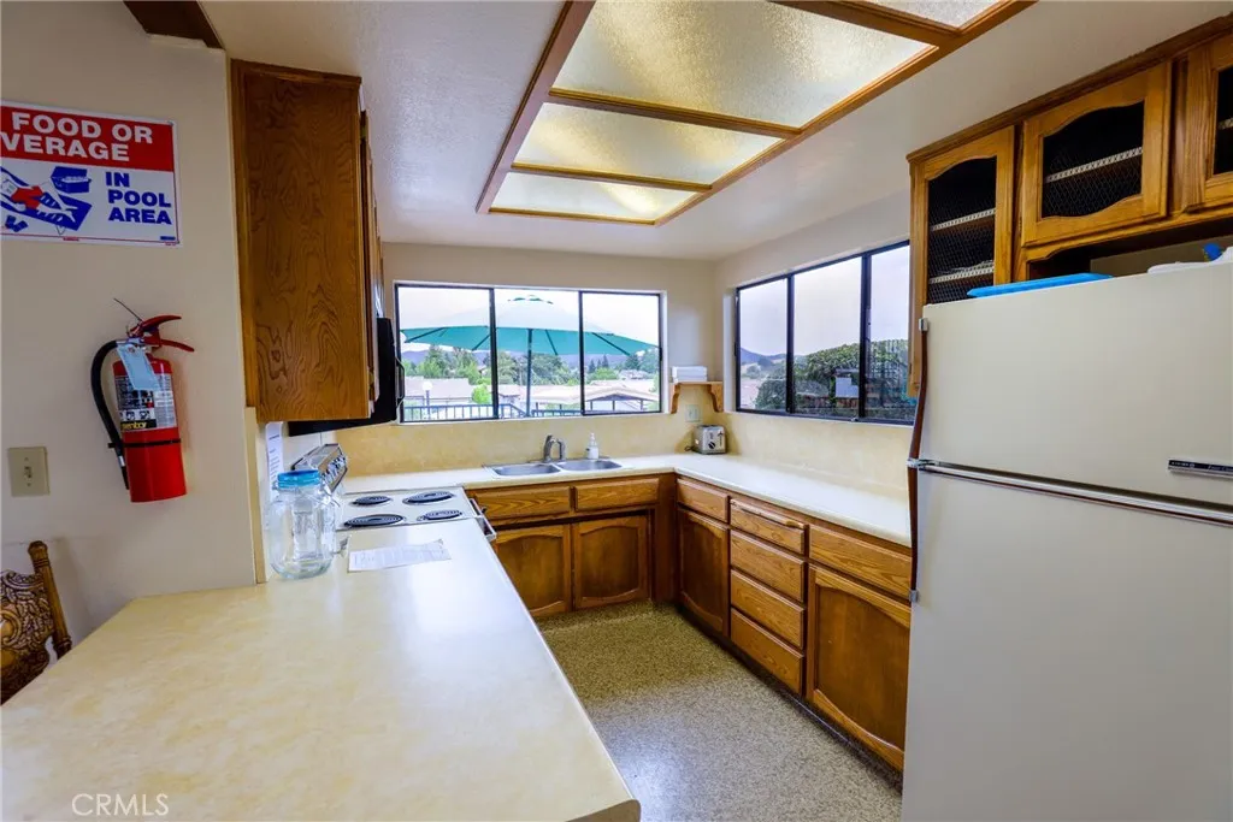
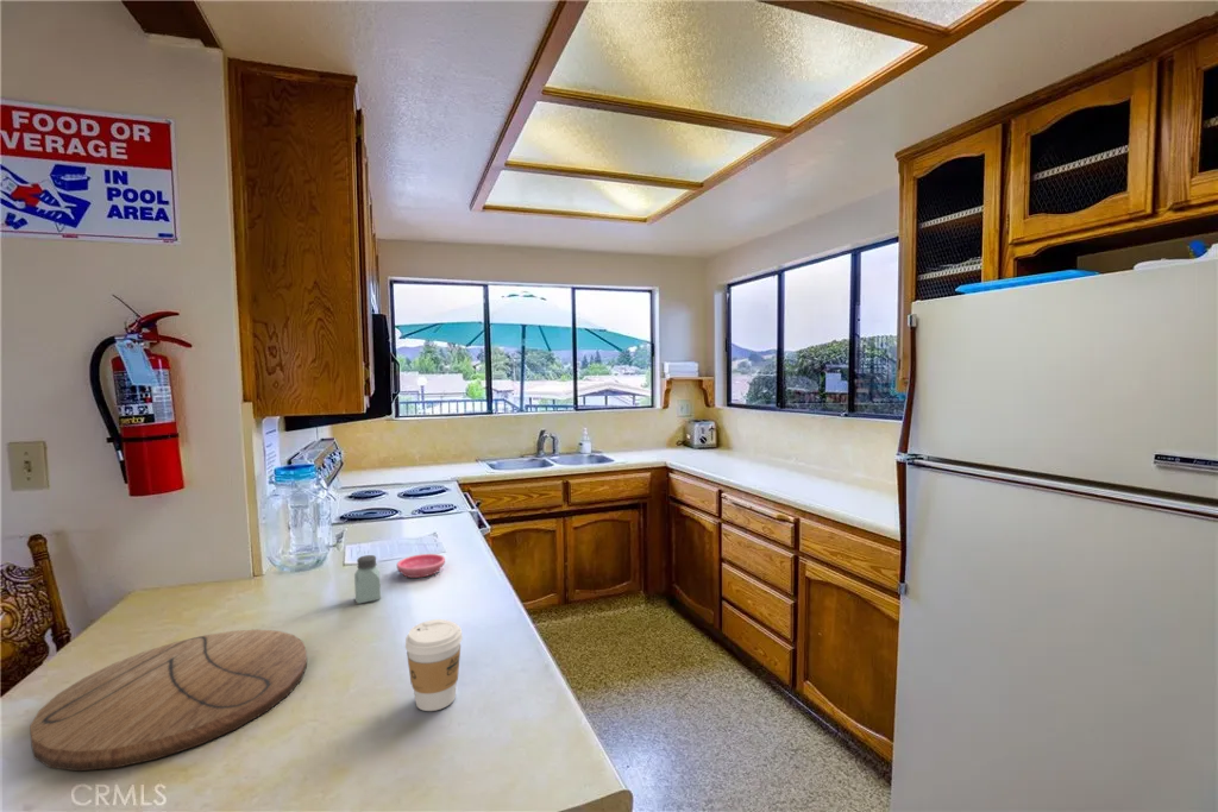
+ cutting board [29,629,308,772]
+ coffee cup [404,618,464,712]
+ saucer [396,553,446,579]
+ saltshaker [353,554,382,605]
